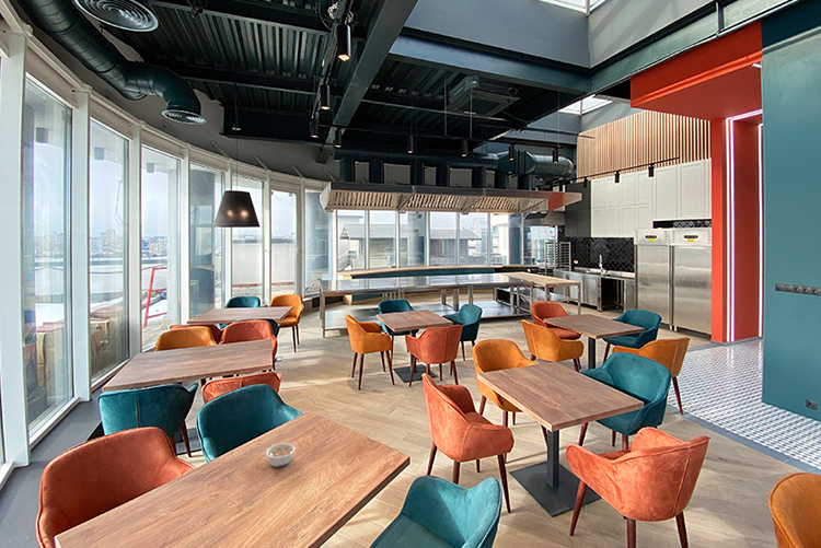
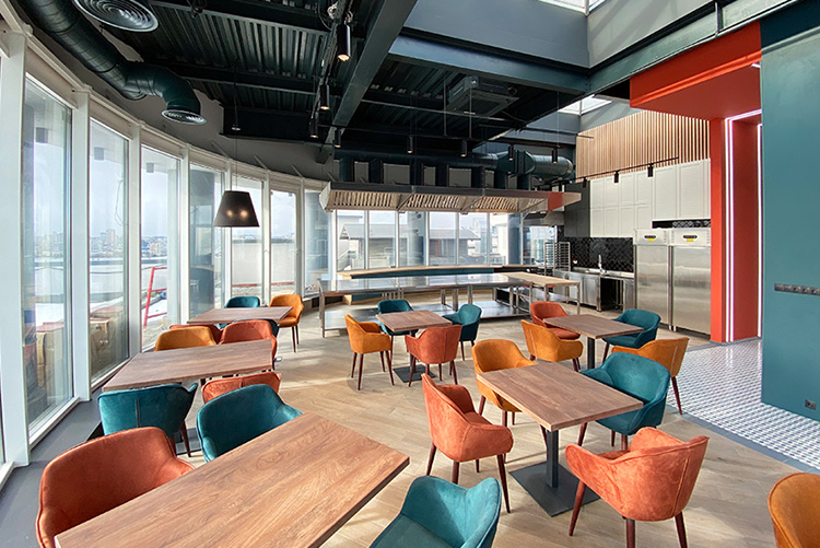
- legume [264,442,297,468]
